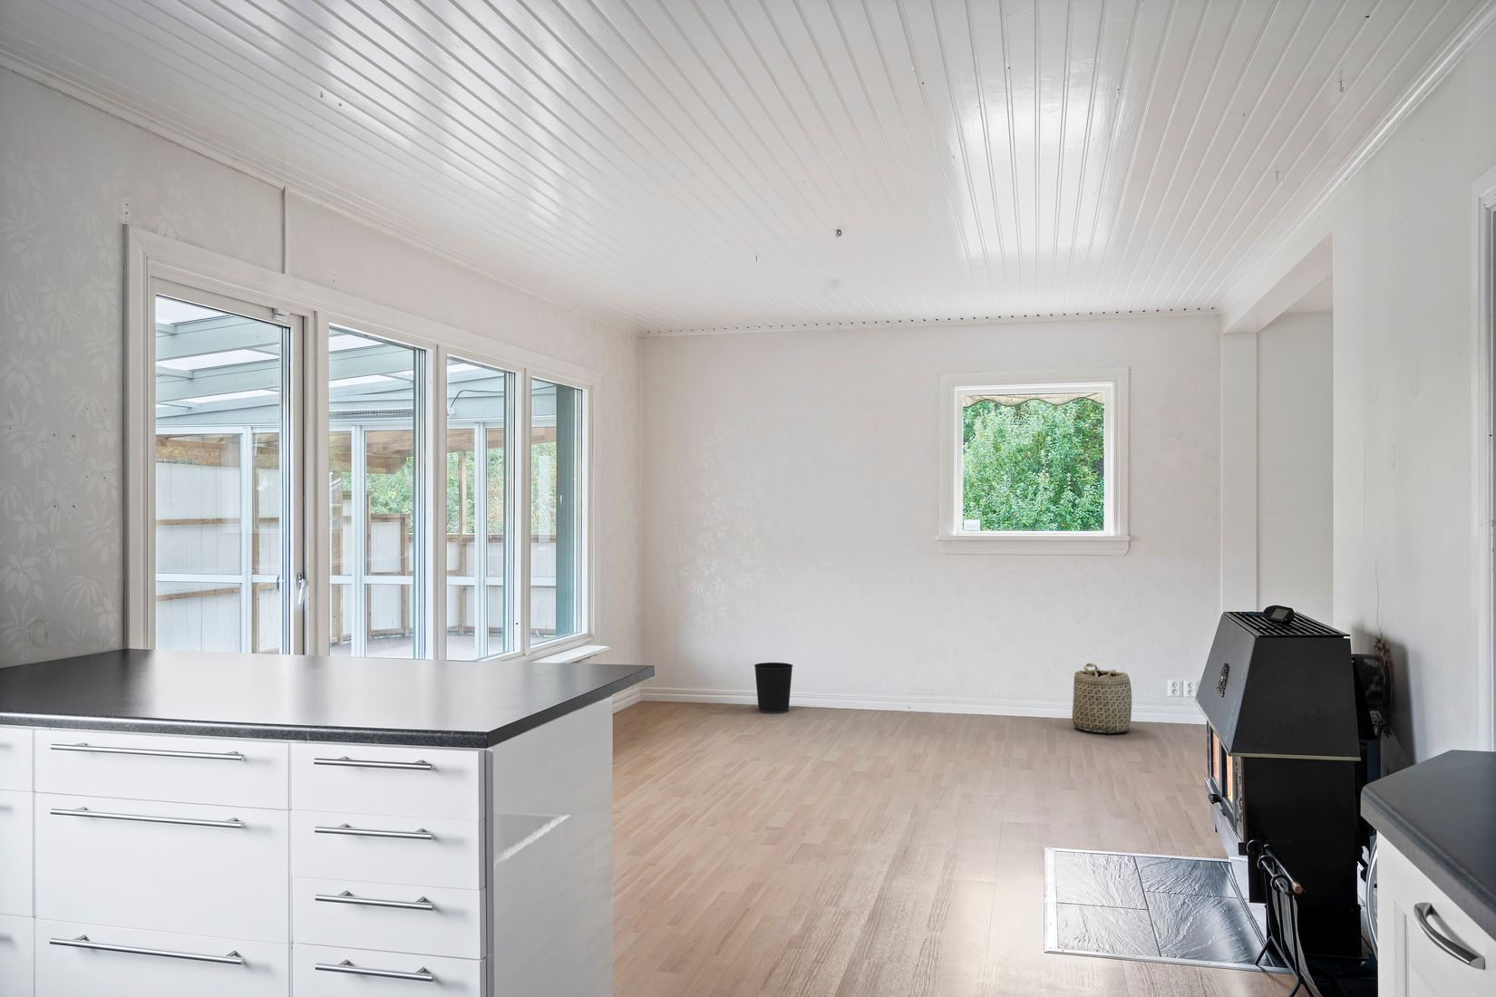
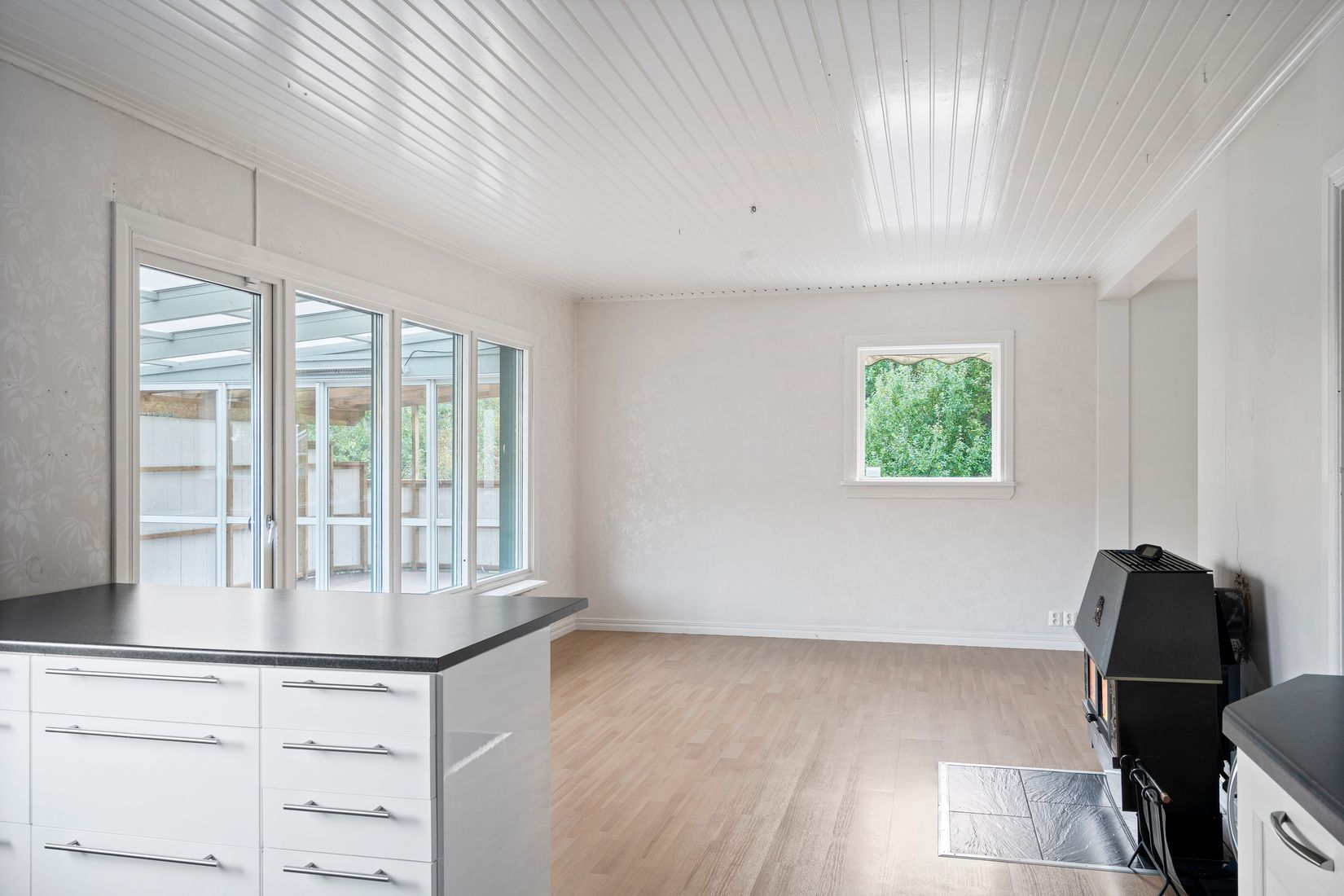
- wastebasket [754,662,795,714]
- basket [1072,662,1132,734]
